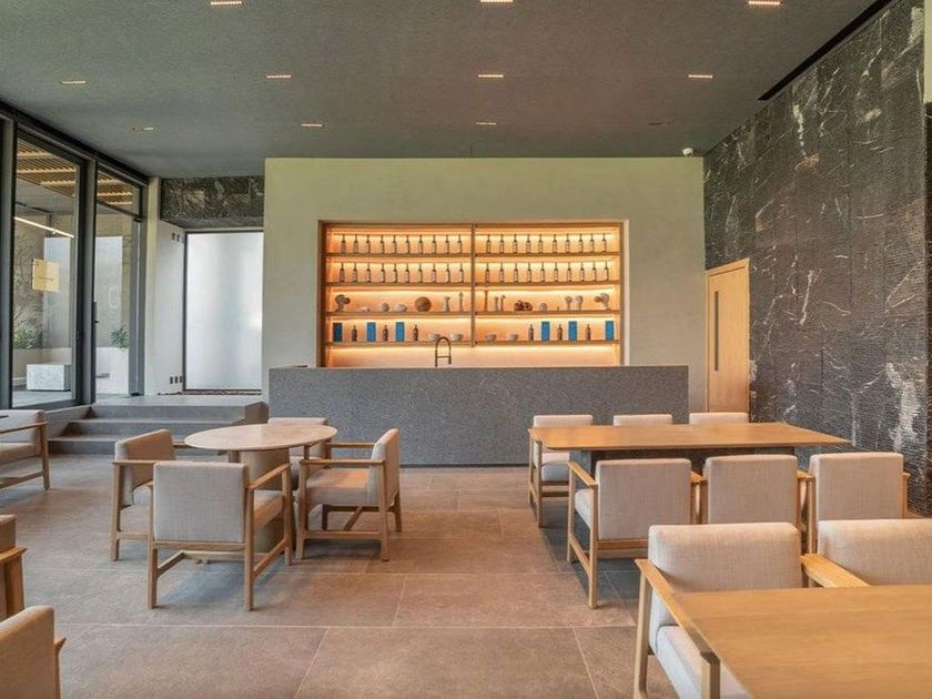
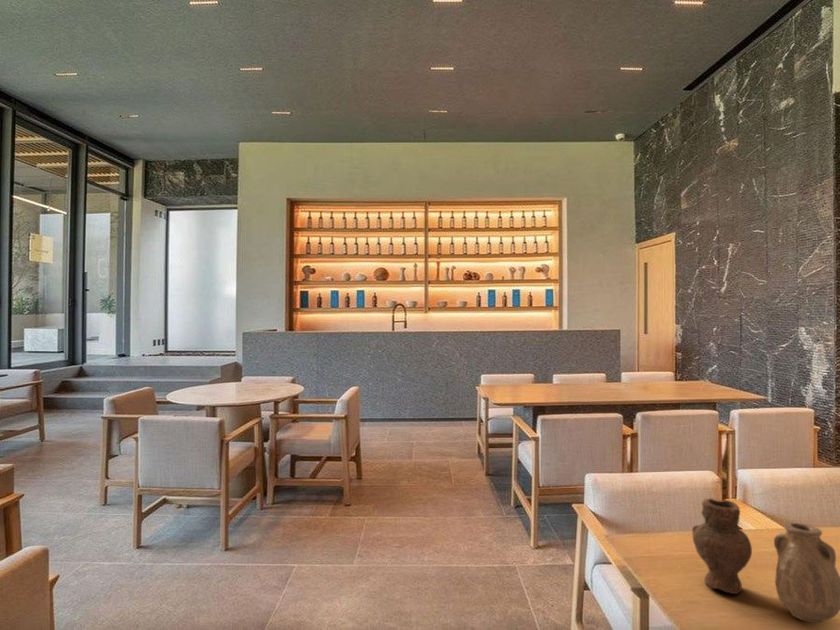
+ vase [691,498,840,624]
